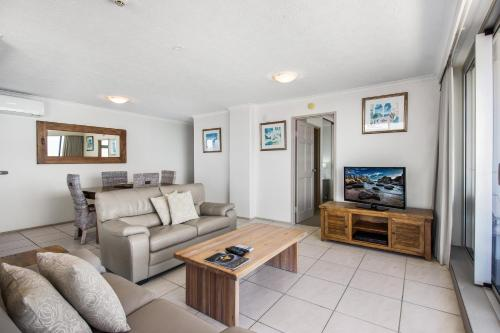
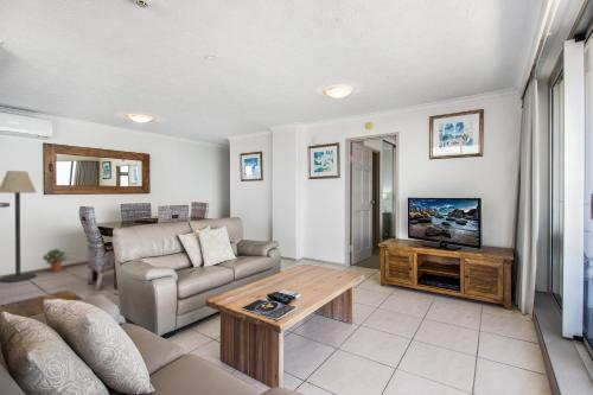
+ floor lamp [0,170,38,283]
+ potted plant [42,248,71,273]
